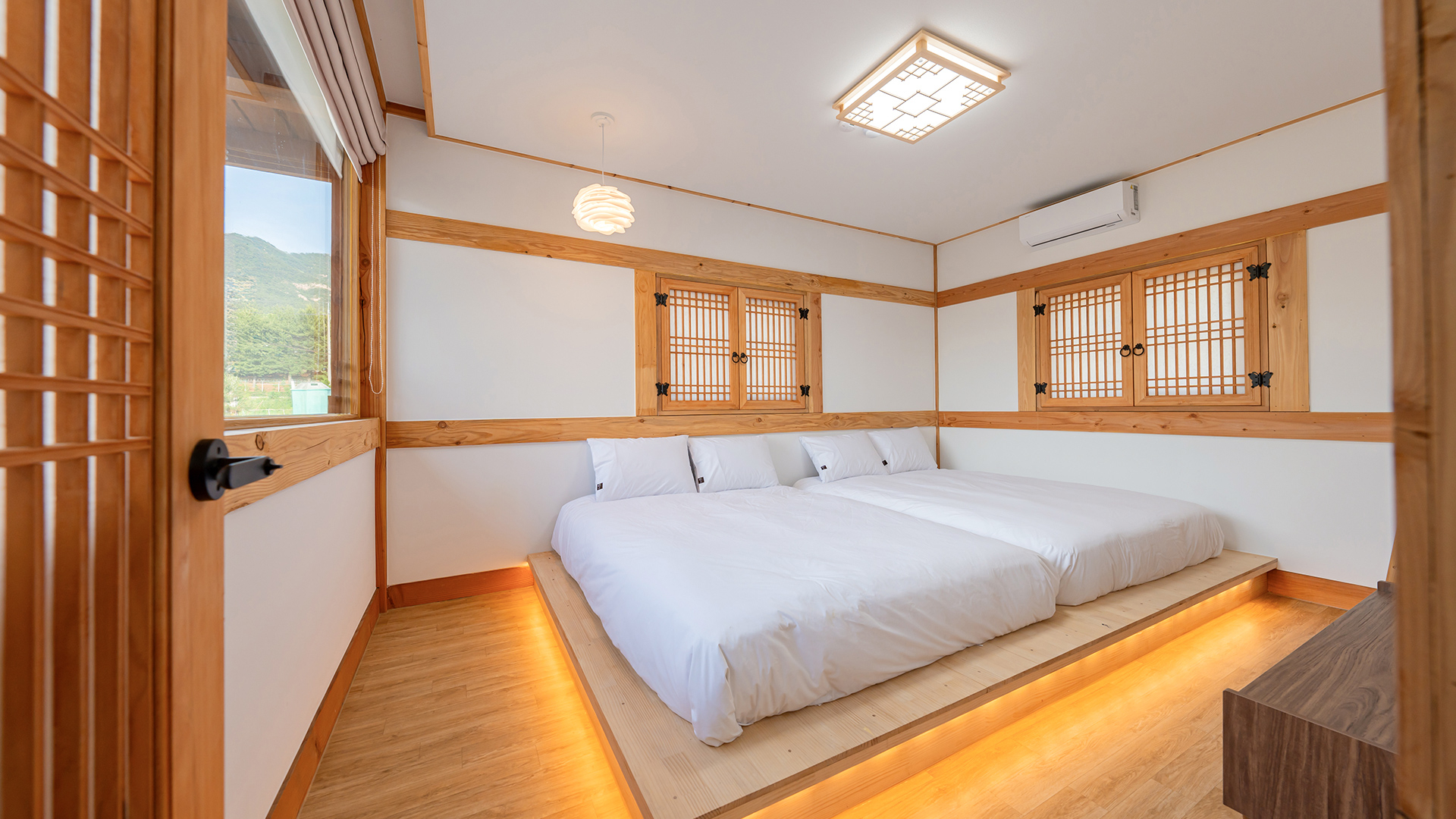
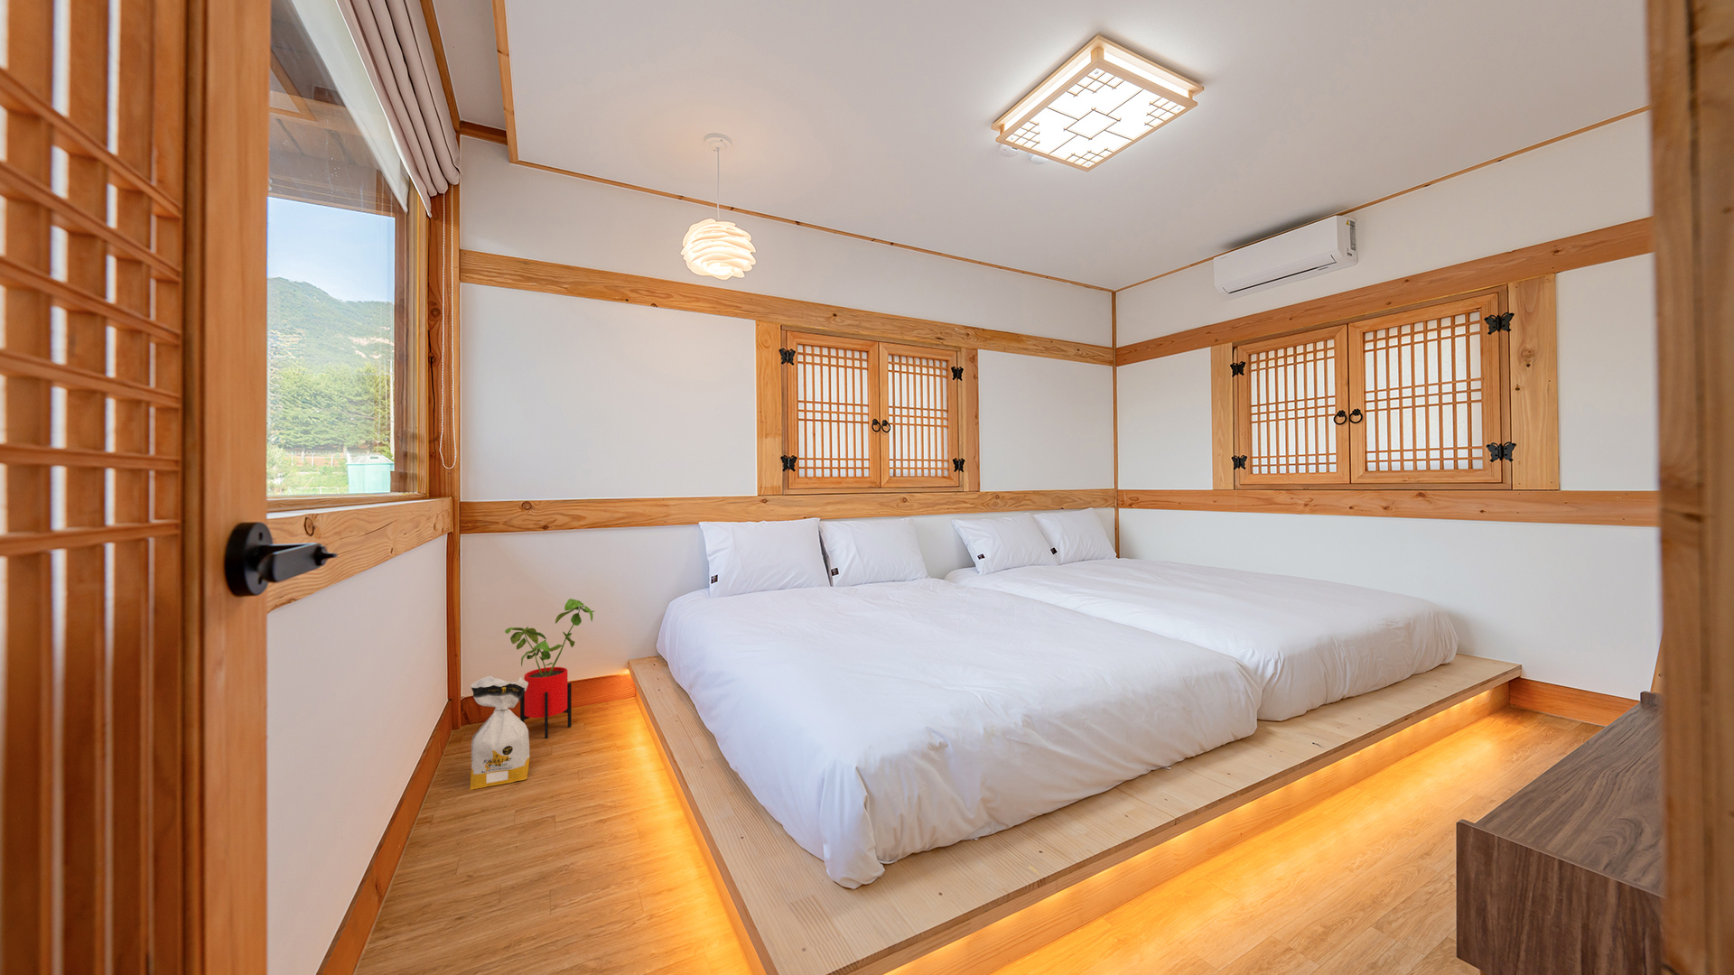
+ house plant [504,598,595,739]
+ bag [469,674,531,790]
